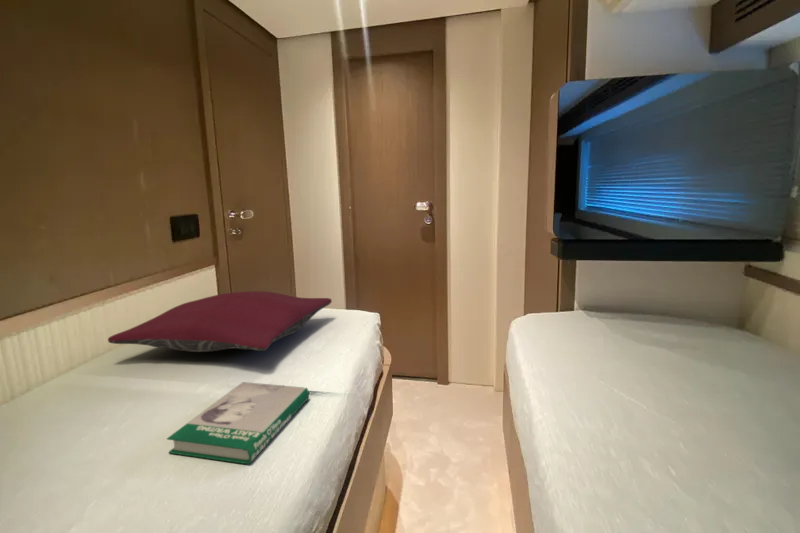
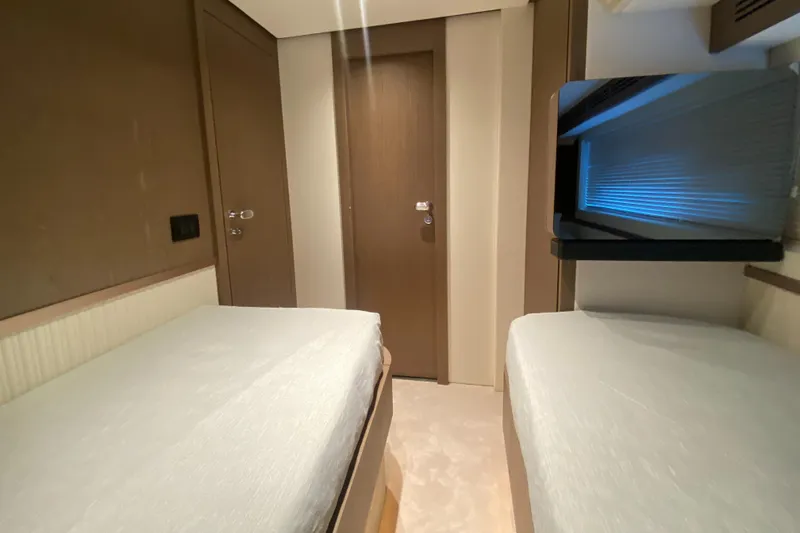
- book [166,381,310,465]
- pillow [107,290,333,353]
